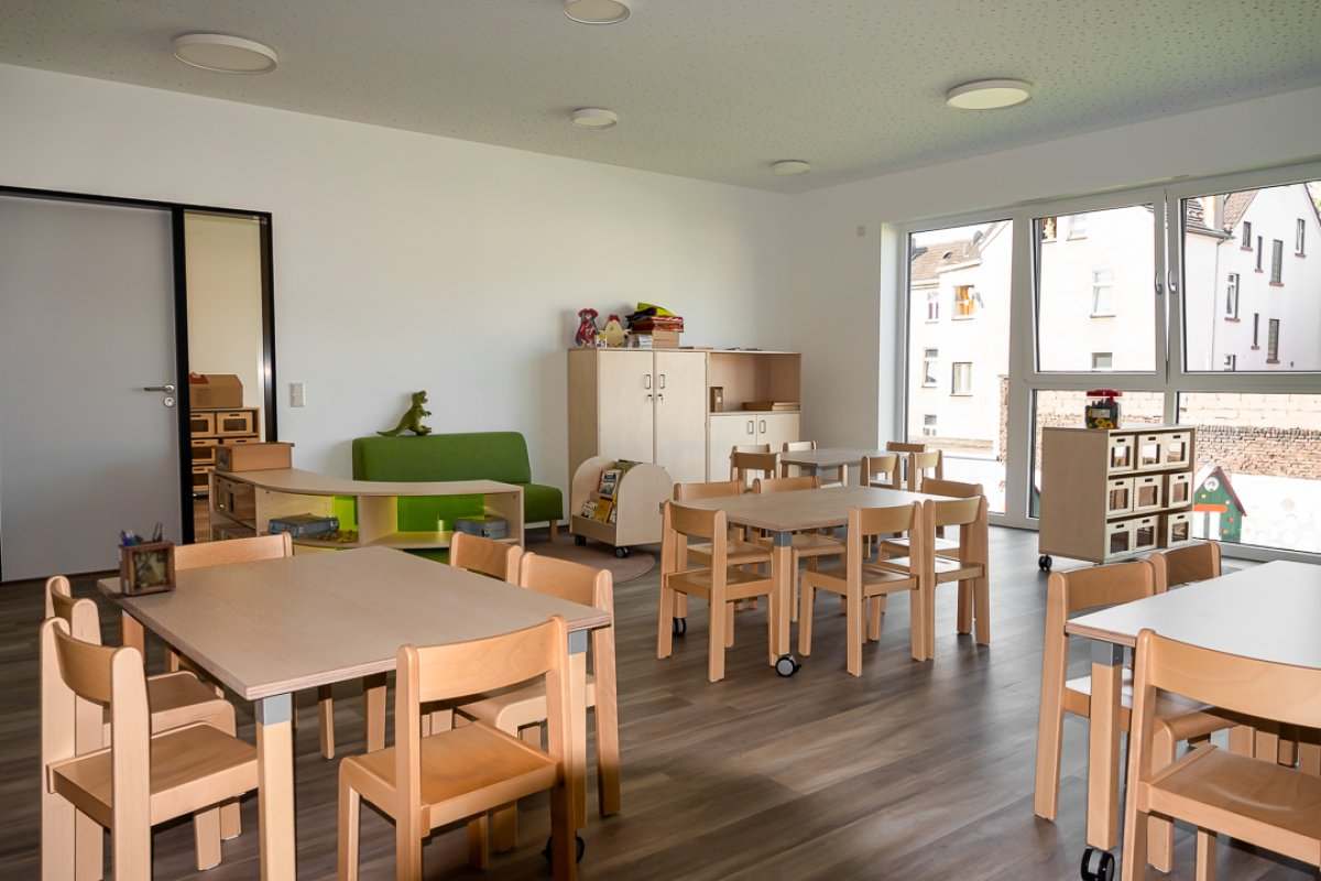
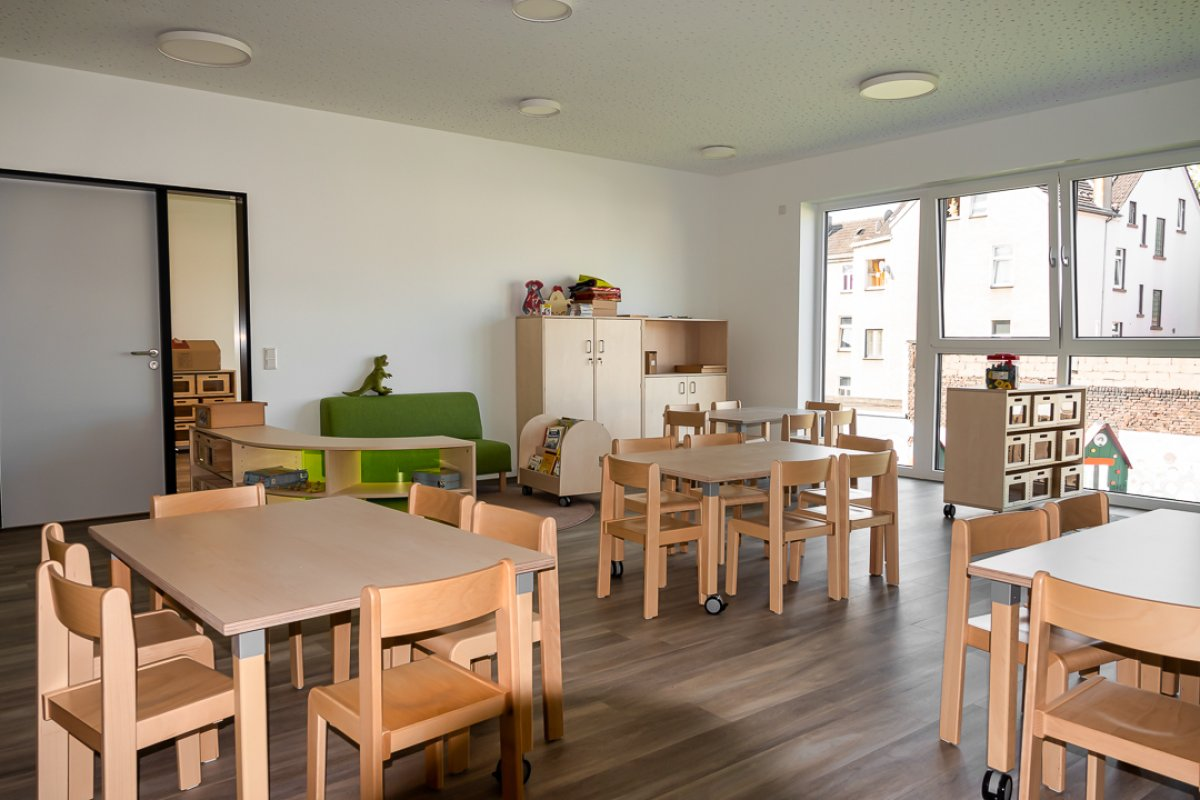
- desk organizer [117,522,177,597]
